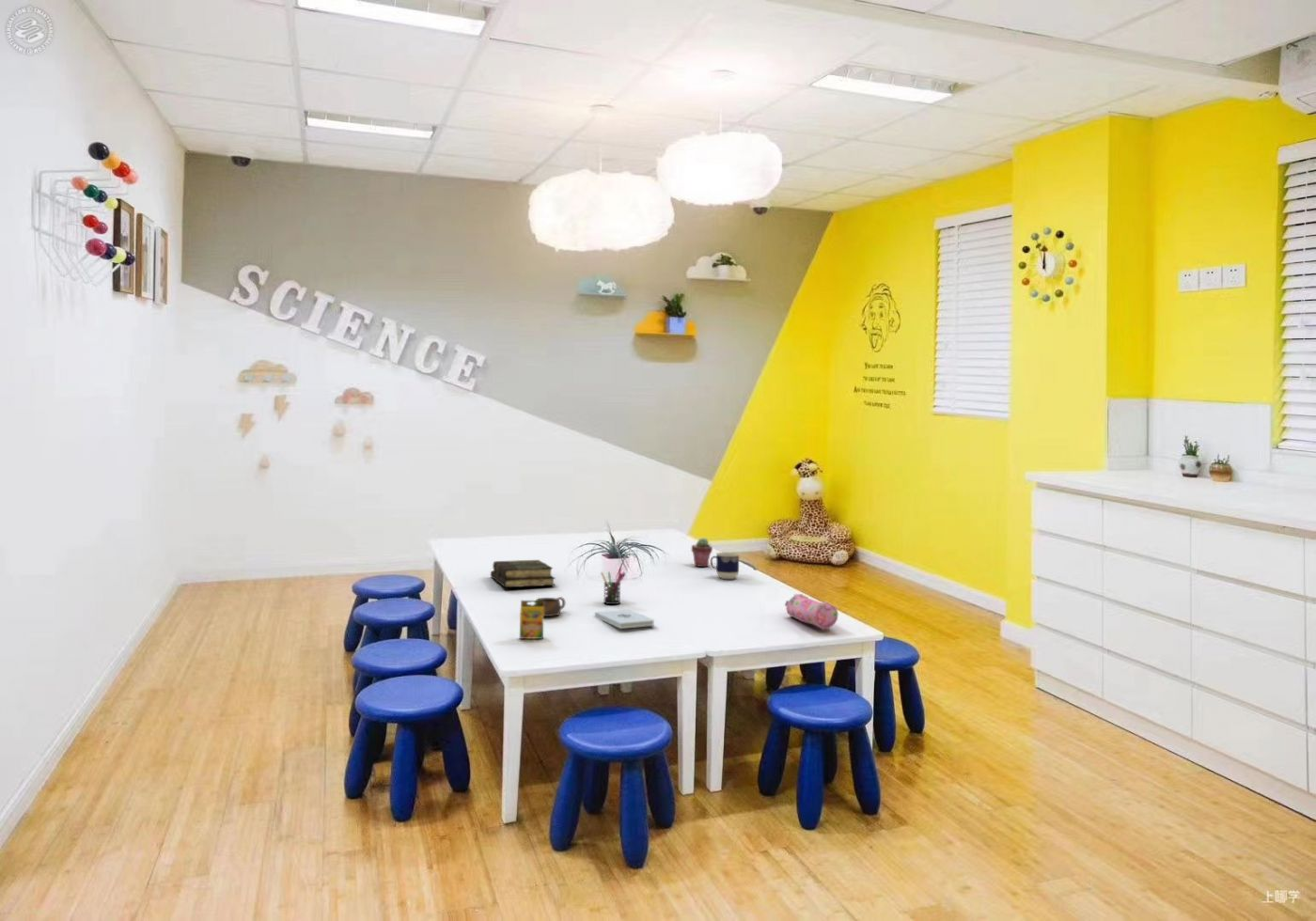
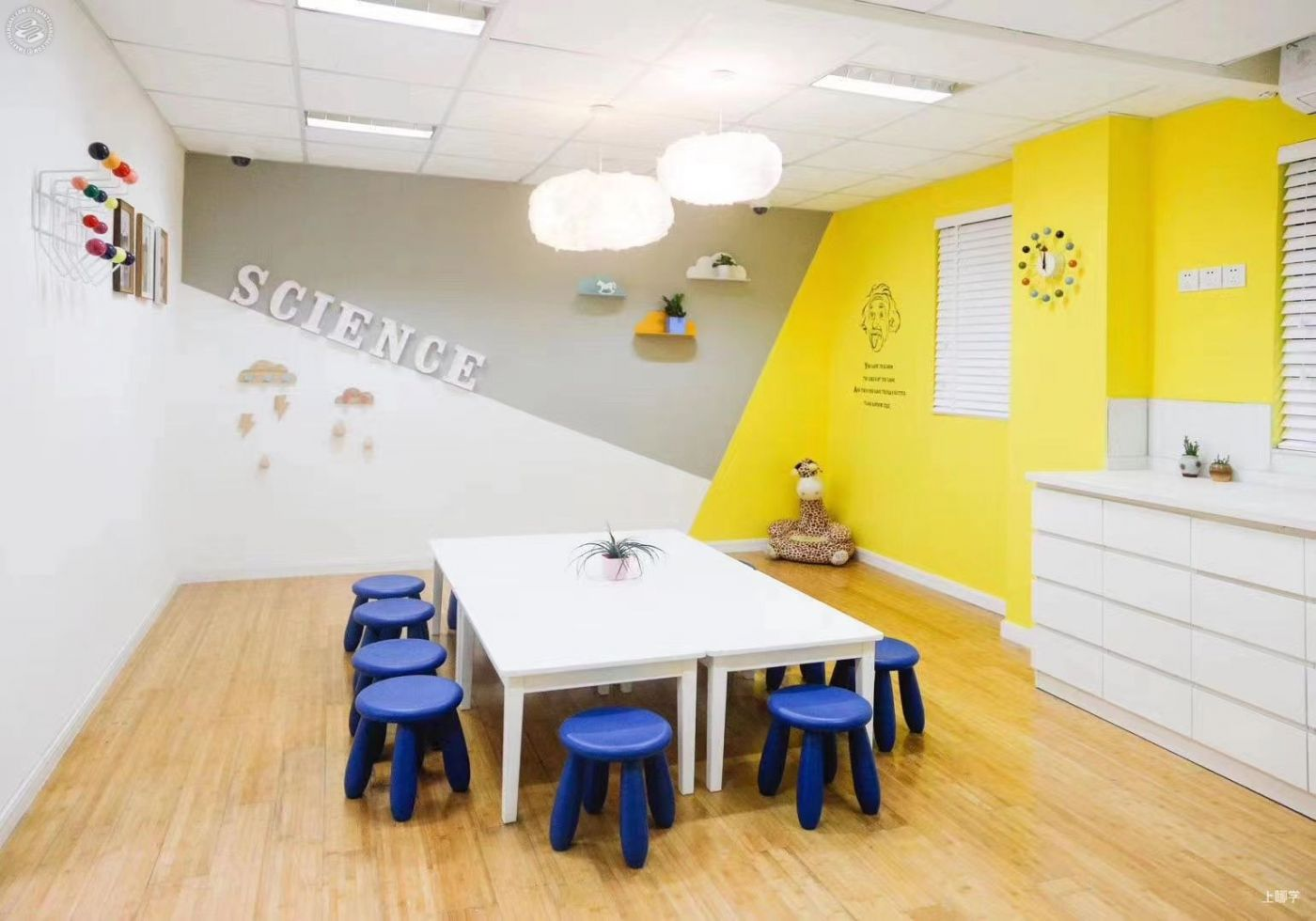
- cup [710,552,741,580]
- cup [534,596,566,617]
- notepad [594,609,655,630]
- pen holder [600,567,626,605]
- pencil case [784,593,839,631]
- book [490,559,556,588]
- crayon box [519,600,544,640]
- potted succulent [691,537,713,568]
